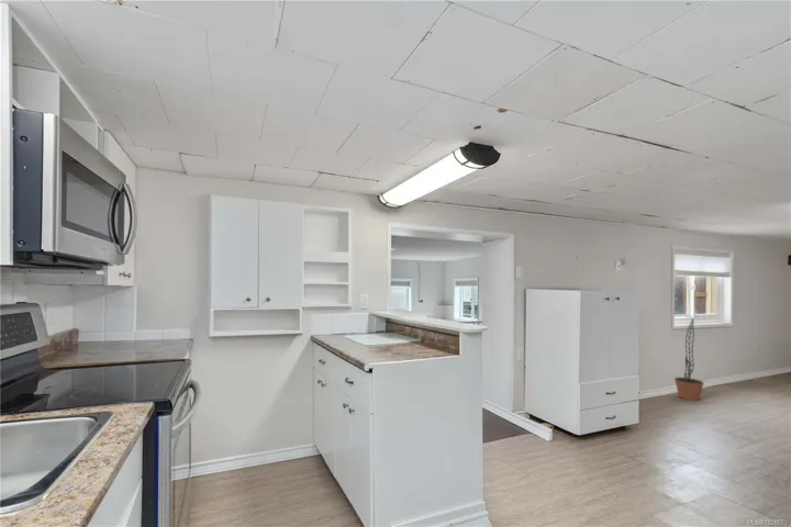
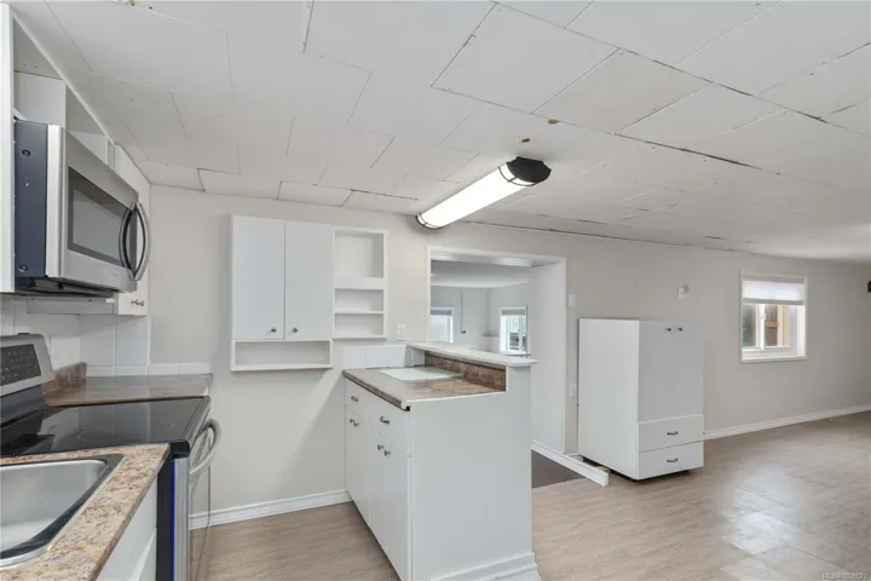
- decorative plant [673,318,705,402]
